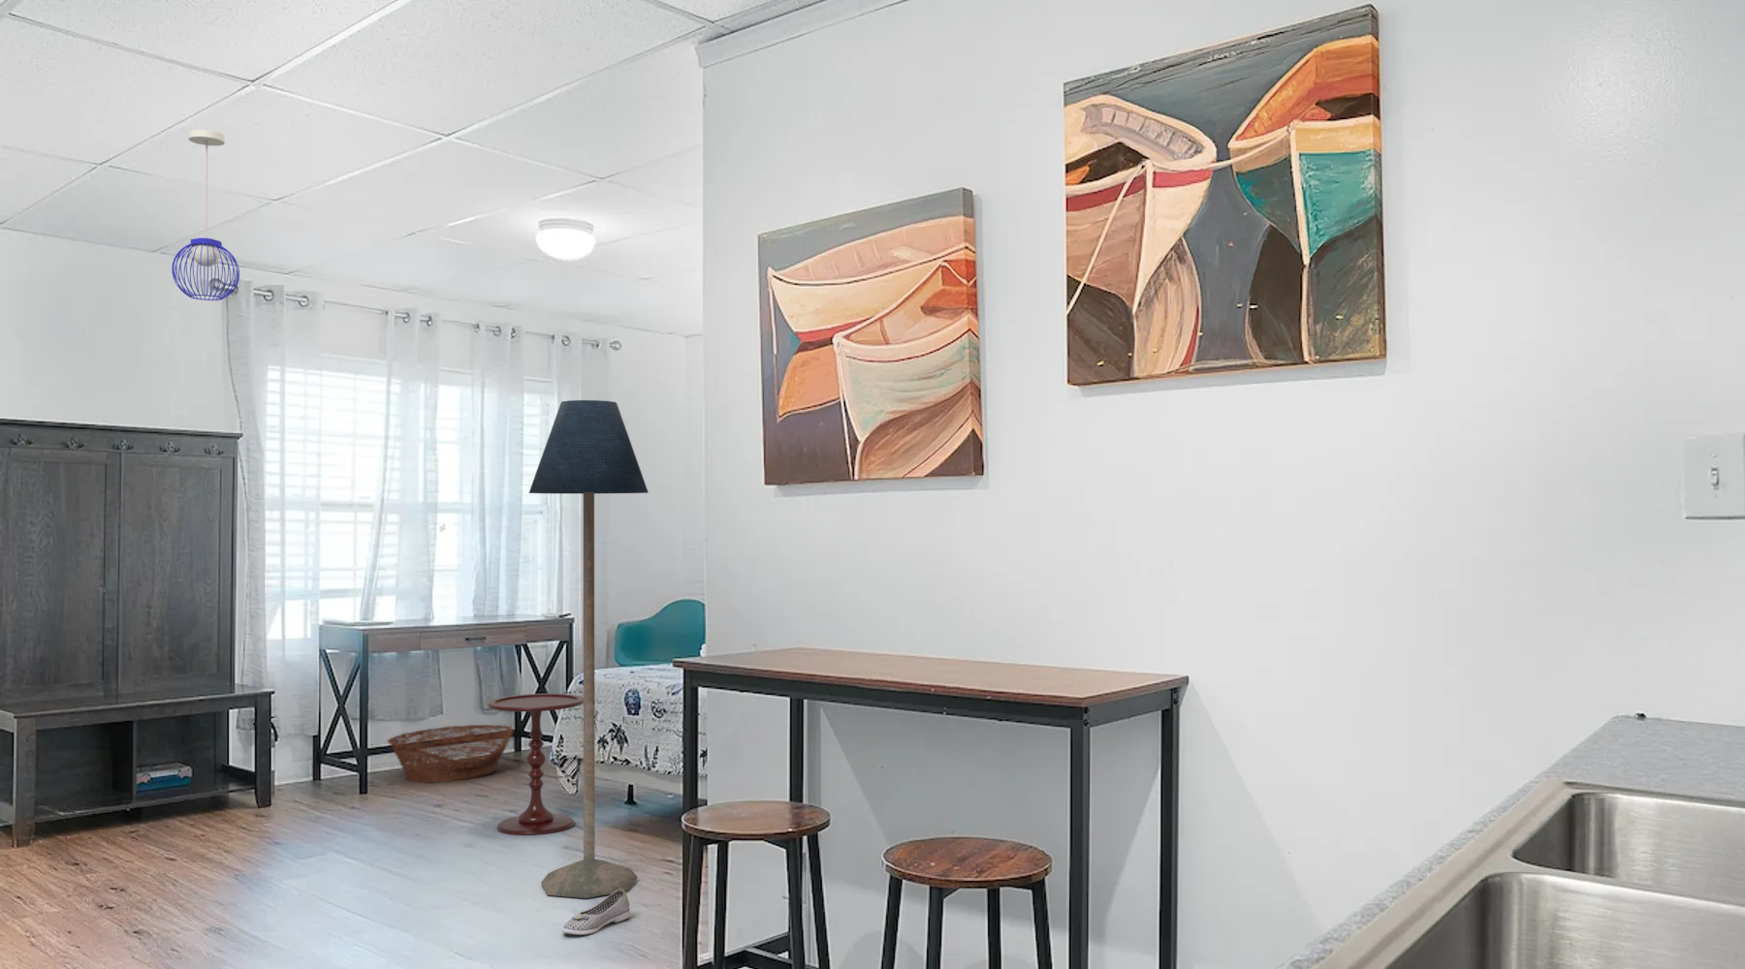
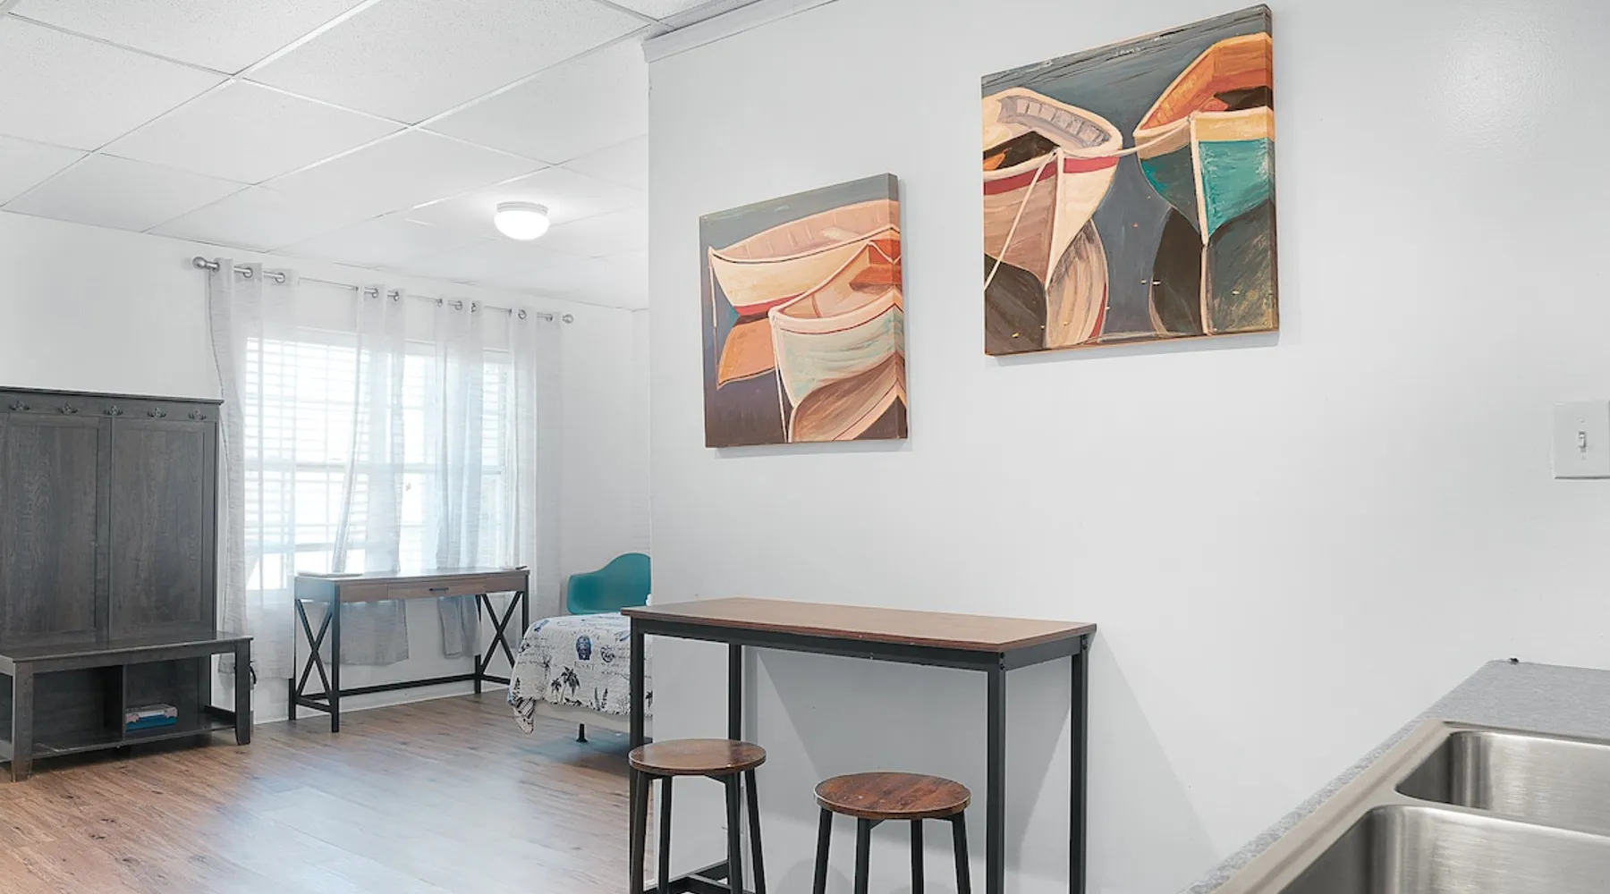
- pendant light [172,129,240,302]
- side table [487,693,584,837]
- shoe [561,889,631,936]
- floor lamp [529,400,649,900]
- basket [386,724,514,784]
